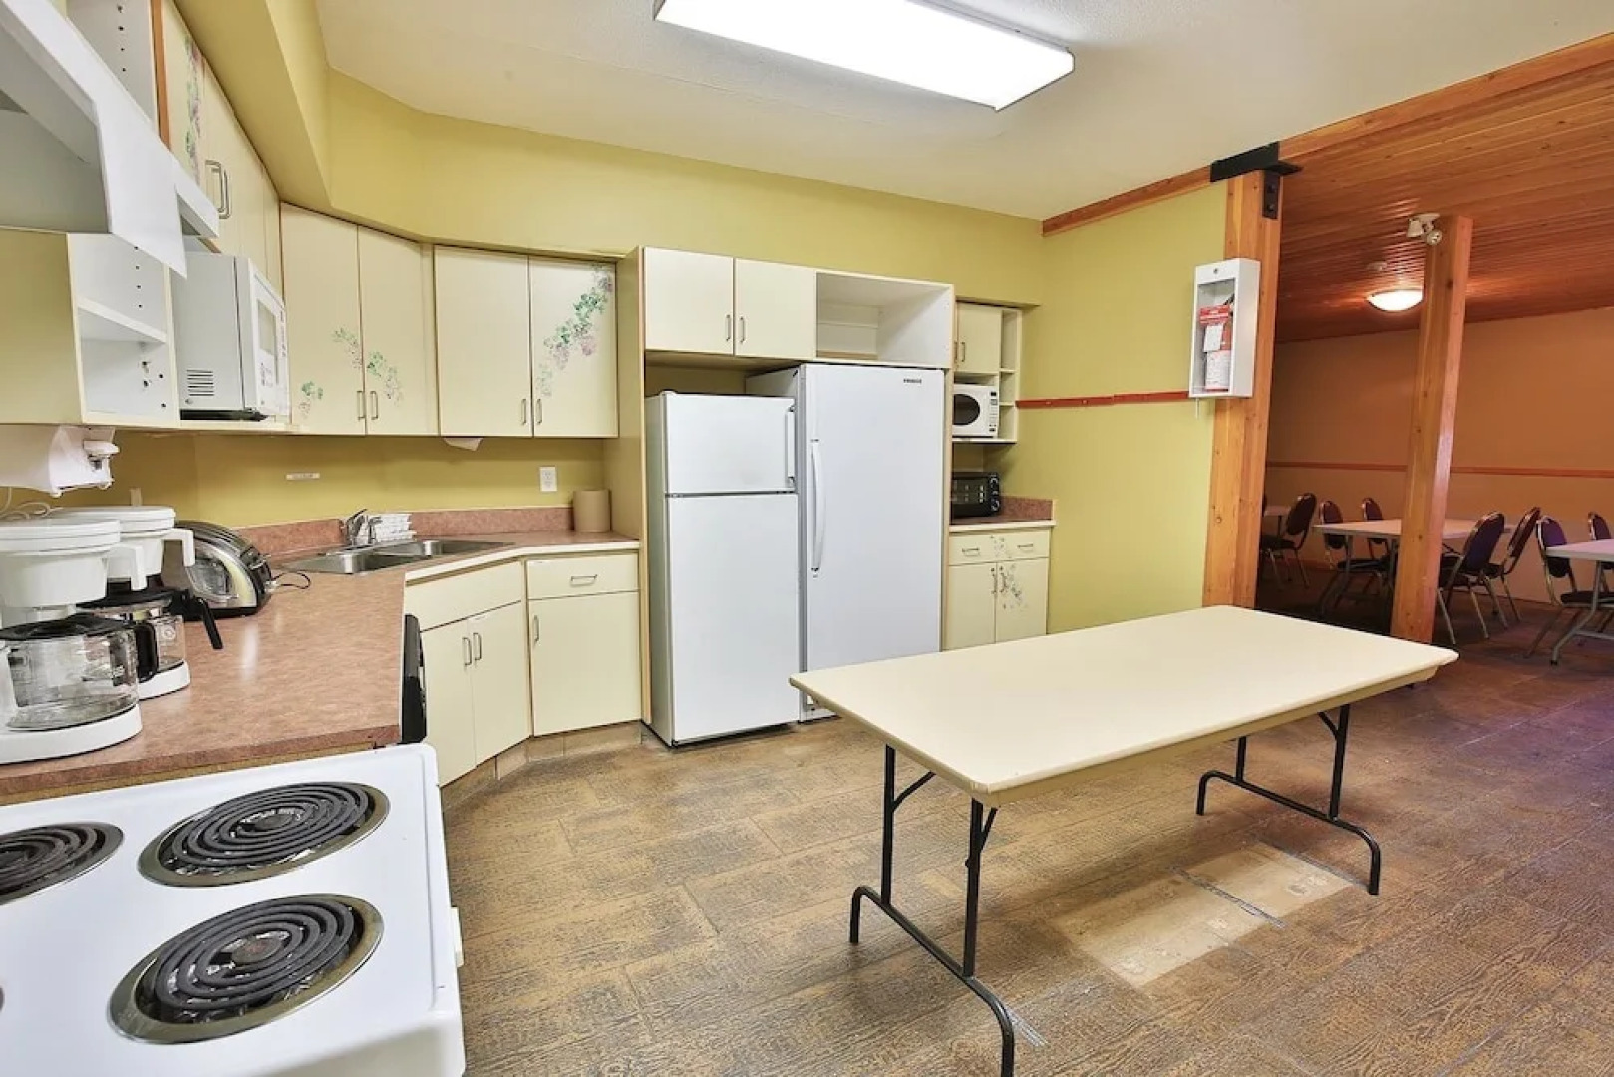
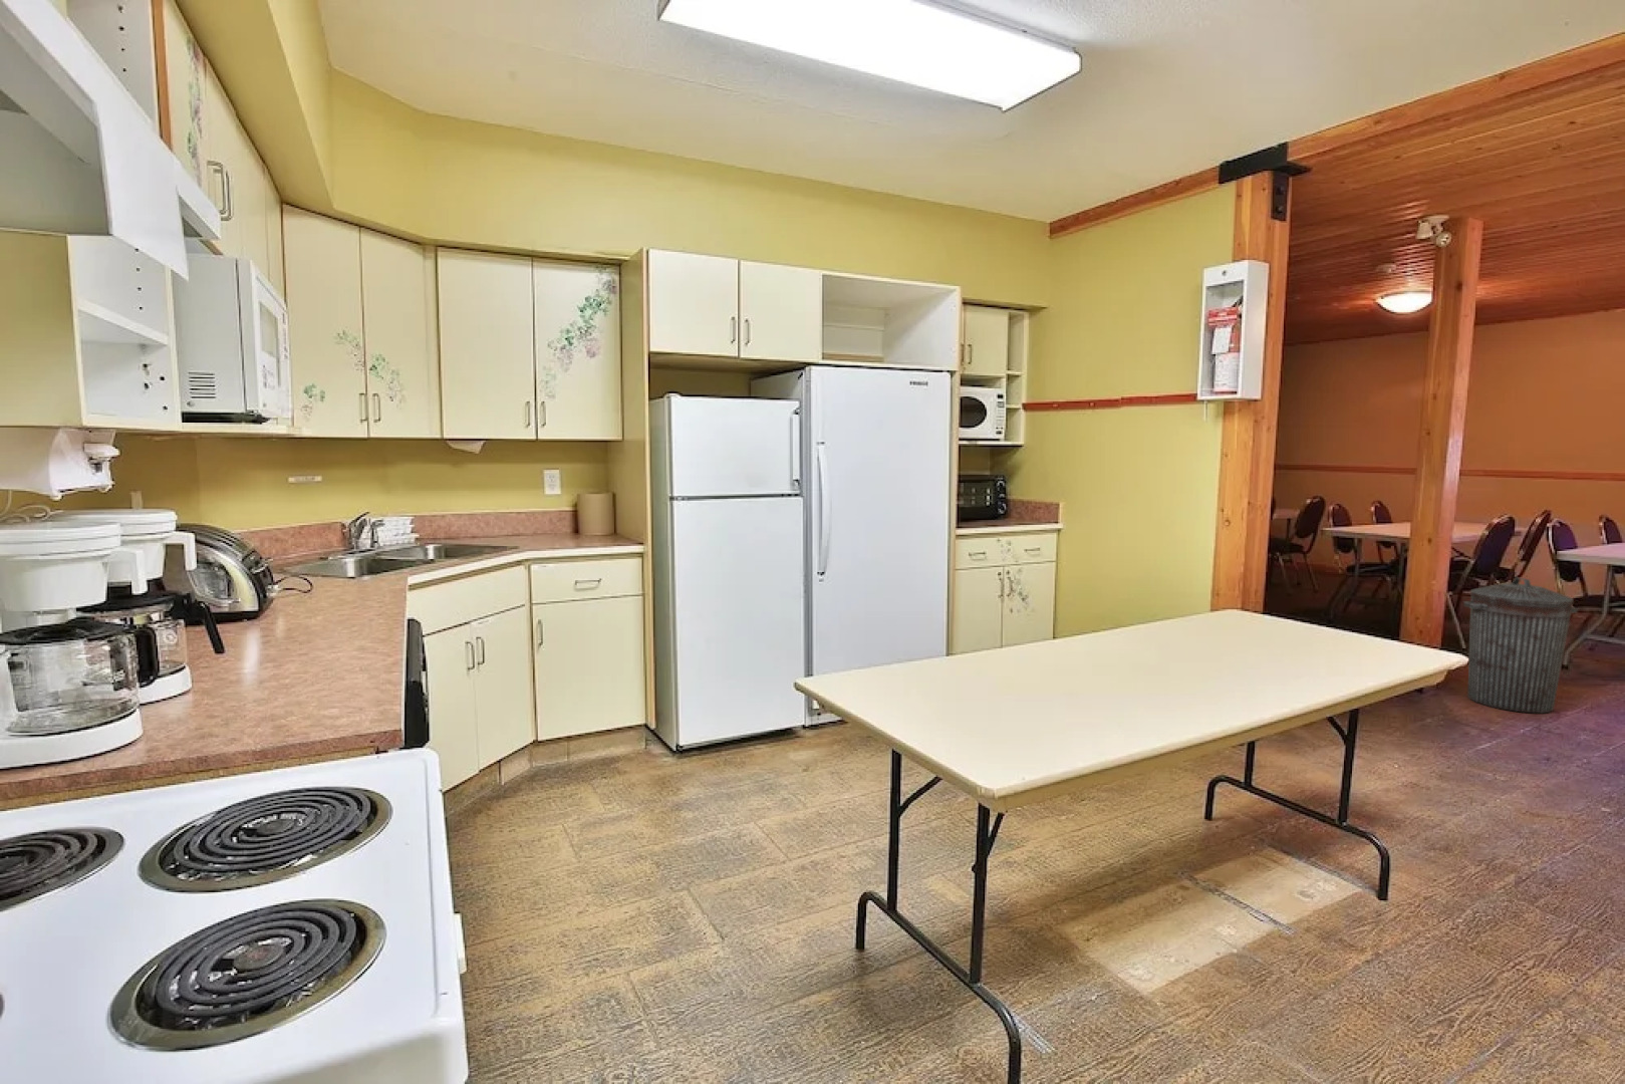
+ trash can [1463,576,1579,714]
